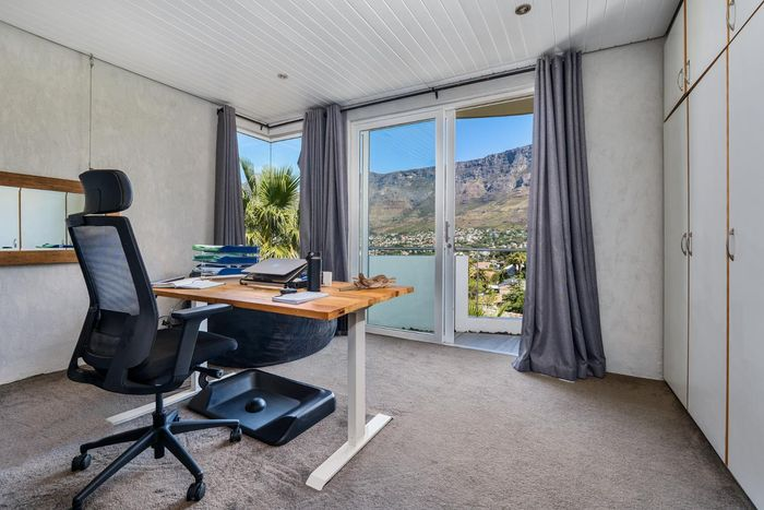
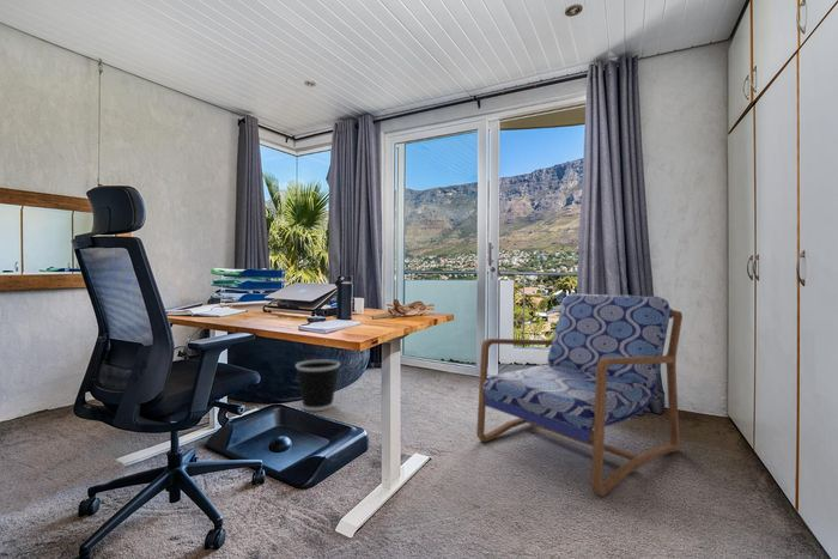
+ wastebasket [294,358,341,412]
+ armchair [475,292,684,498]
